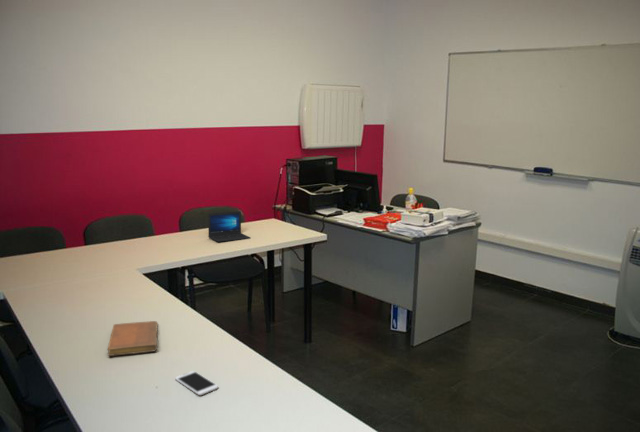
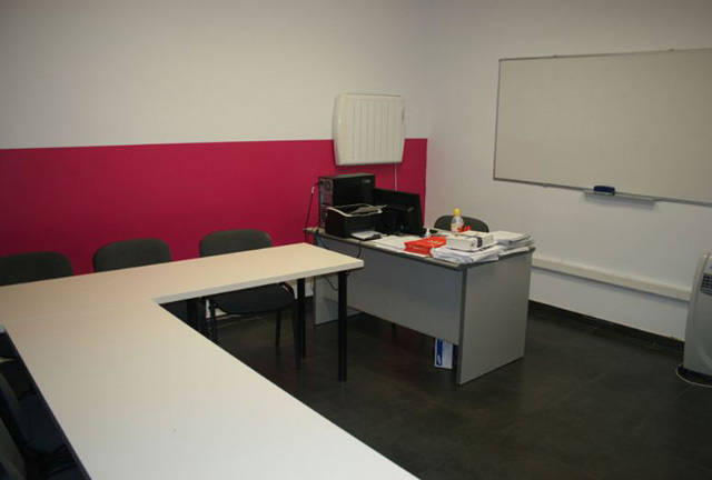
- smartphone [174,370,219,396]
- notebook [107,320,159,357]
- laptop [207,210,251,243]
